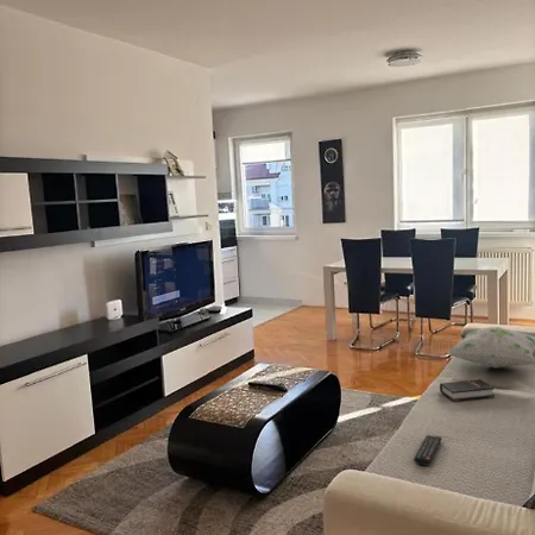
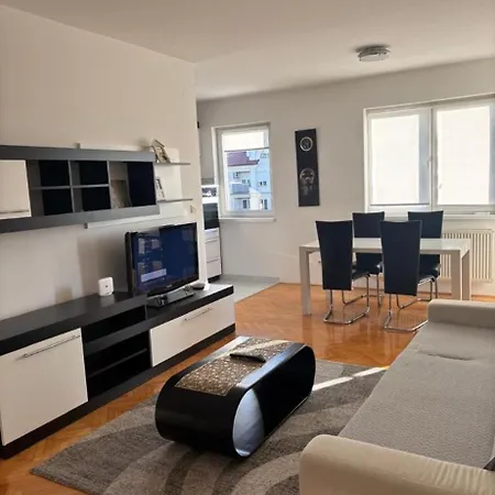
- hardback book [439,378,496,403]
- remote control [413,434,443,467]
- decorative pillow [446,326,535,370]
